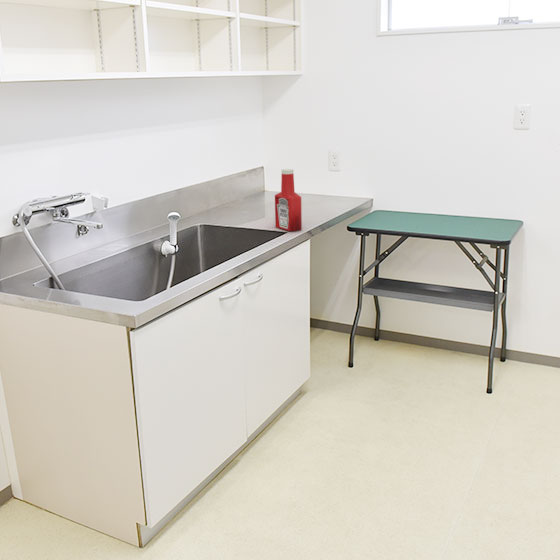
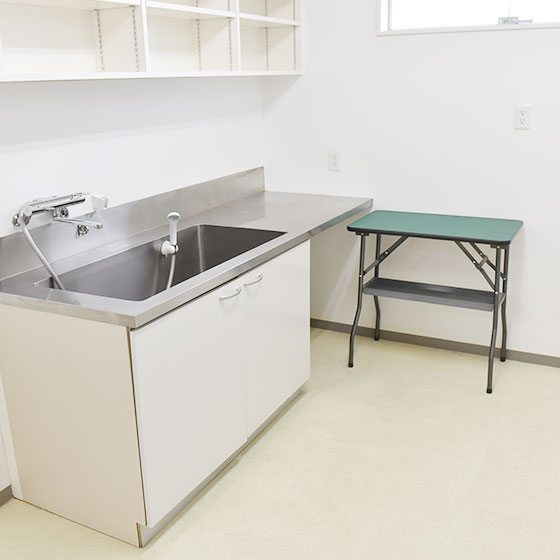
- soap bottle [274,168,303,232]
